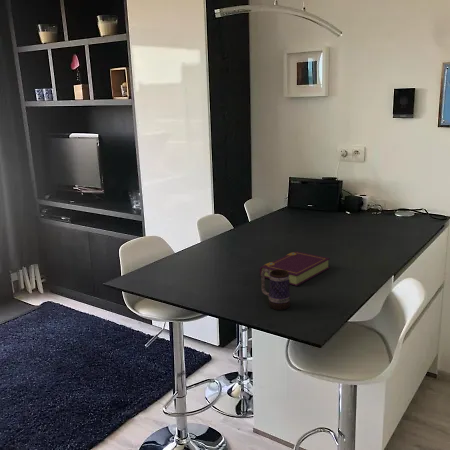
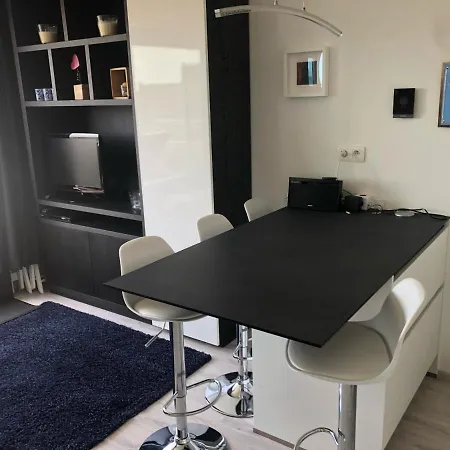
- book [259,251,331,287]
- mug [260,269,291,311]
